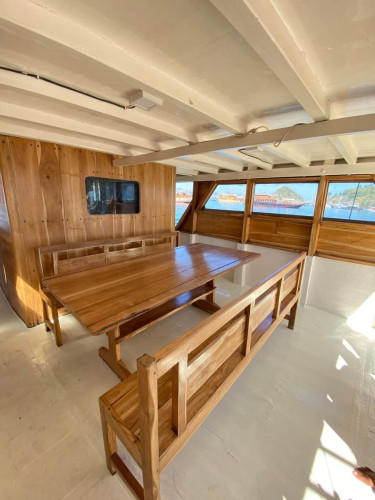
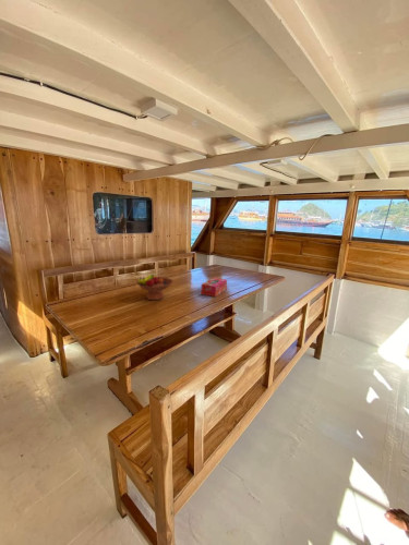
+ fruit bowl [135,274,173,301]
+ tissue box [200,277,228,298]
